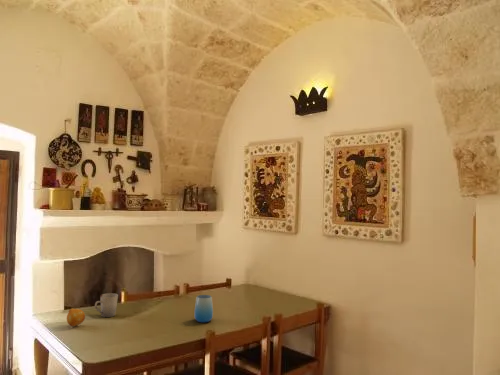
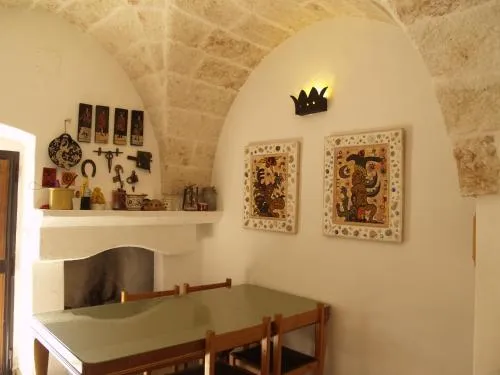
- cup [193,294,214,323]
- cup [94,292,119,318]
- fruit [66,308,86,327]
